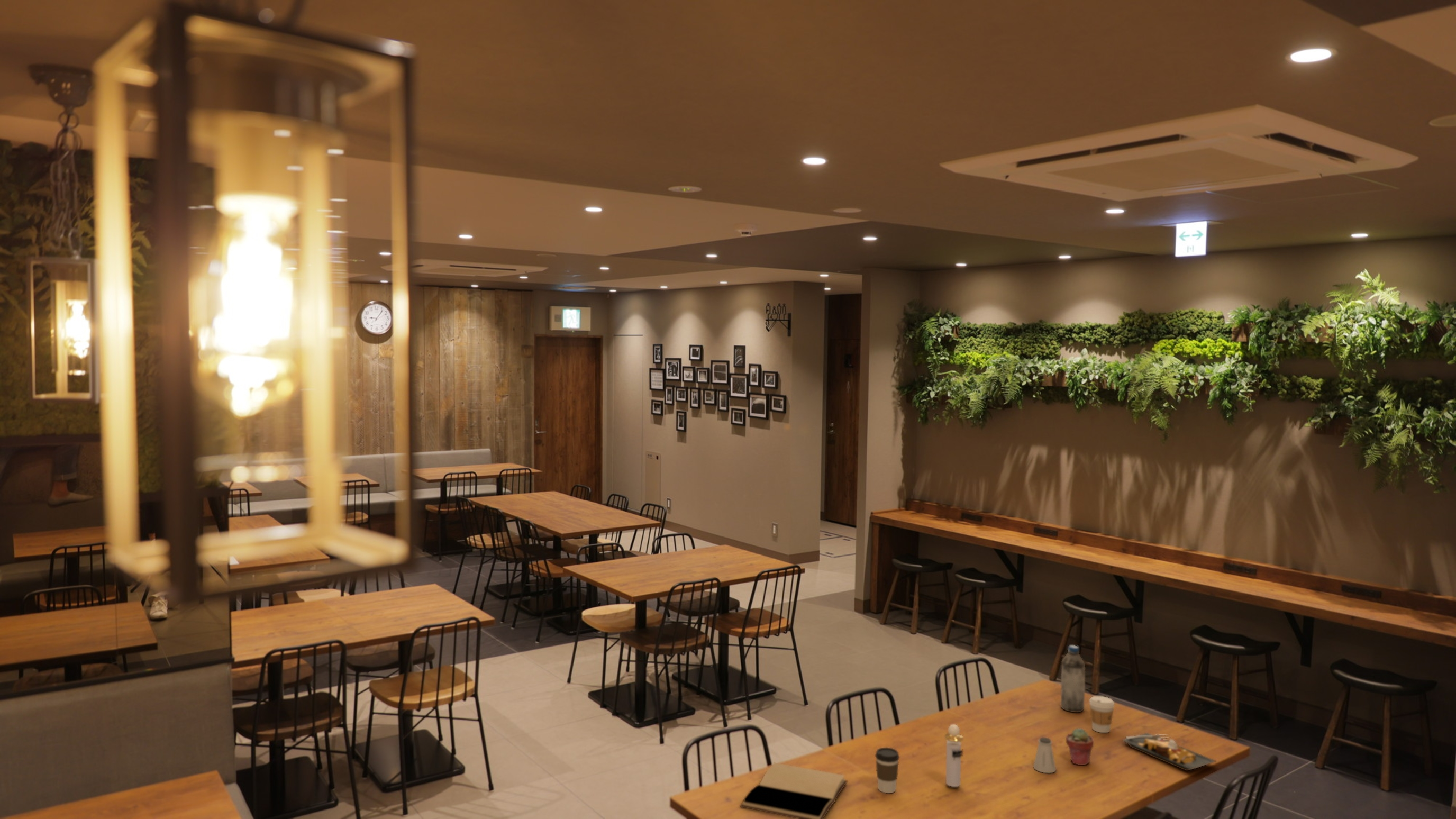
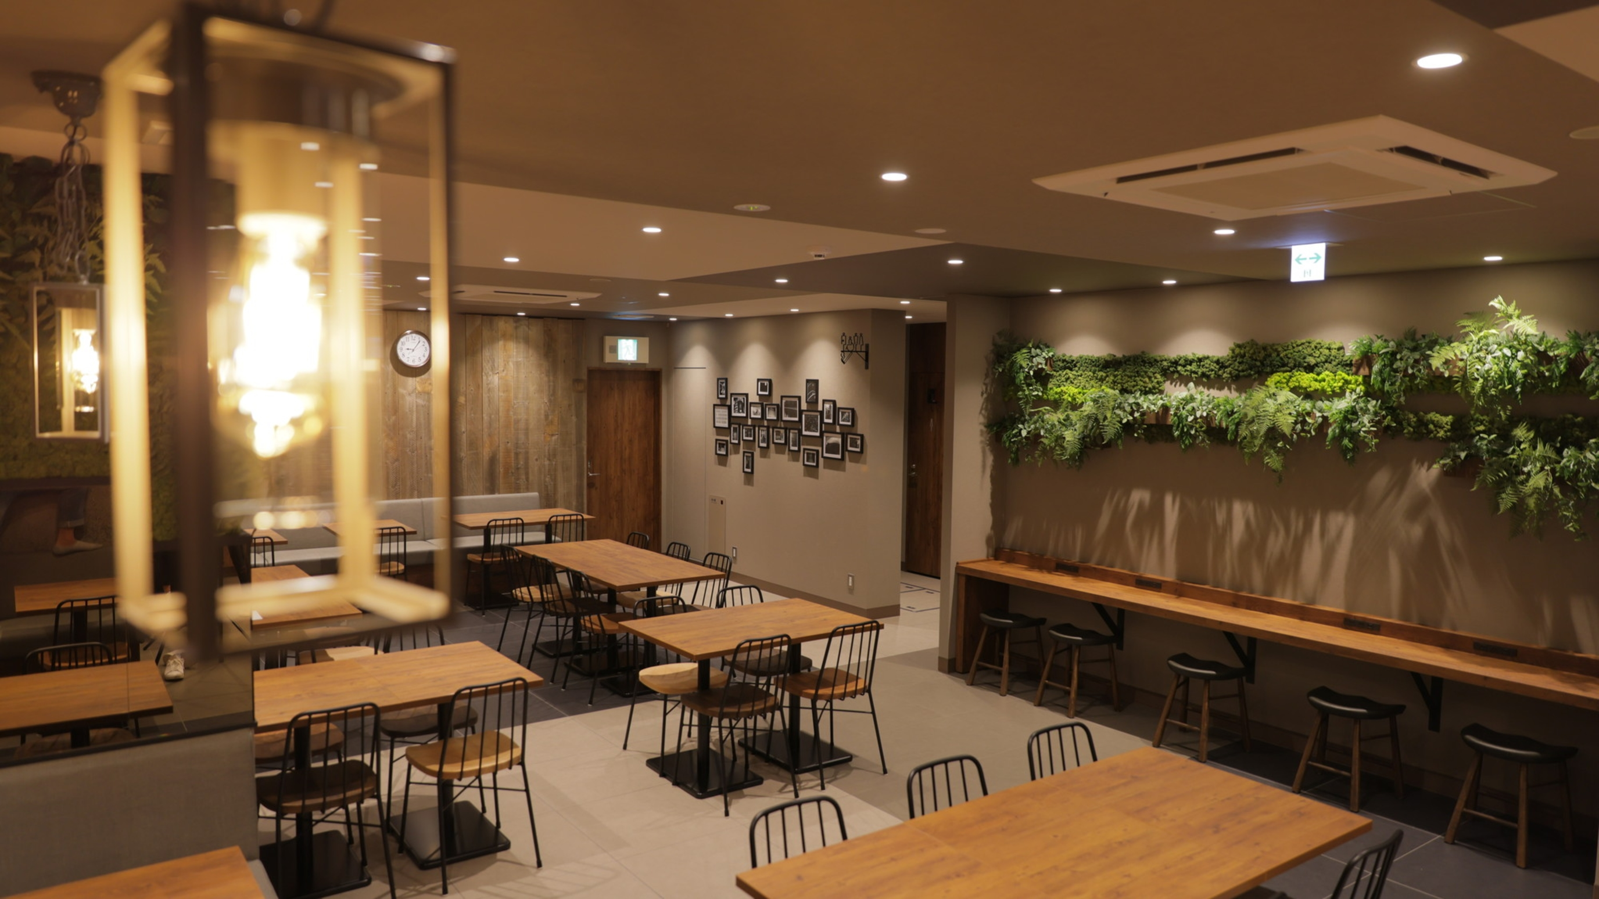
- perfume bottle [944,724,963,787]
- water bottle [1060,645,1086,713]
- book [740,762,848,819]
- coffee cup [875,747,900,794]
- saltshaker [1033,736,1057,773]
- plate [1122,732,1217,771]
- potted succulent [1065,727,1094,766]
- coffee cup [1089,696,1115,733]
